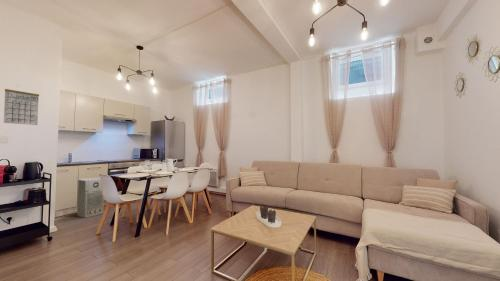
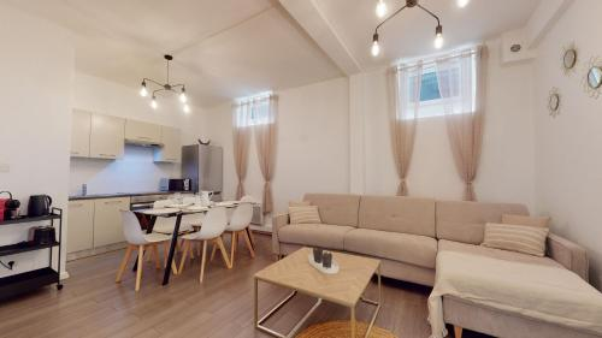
- calendar [3,84,40,126]
- air purifier [76,177,105,219]
